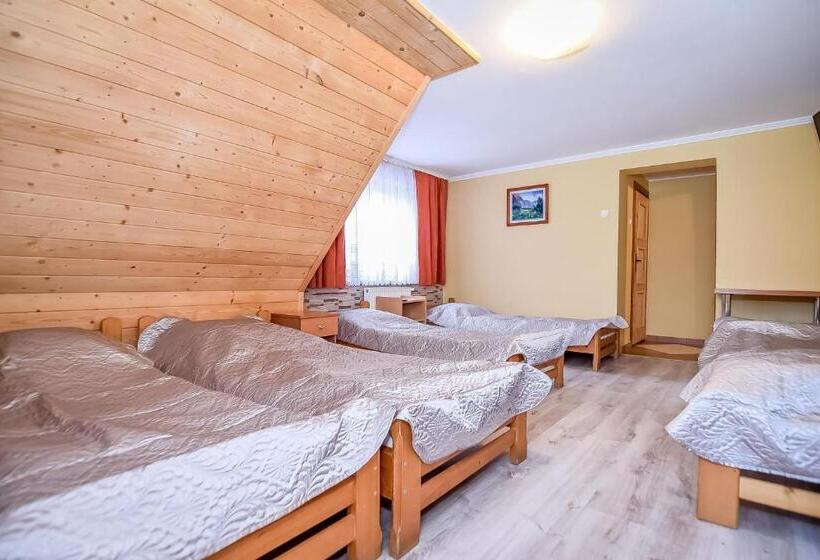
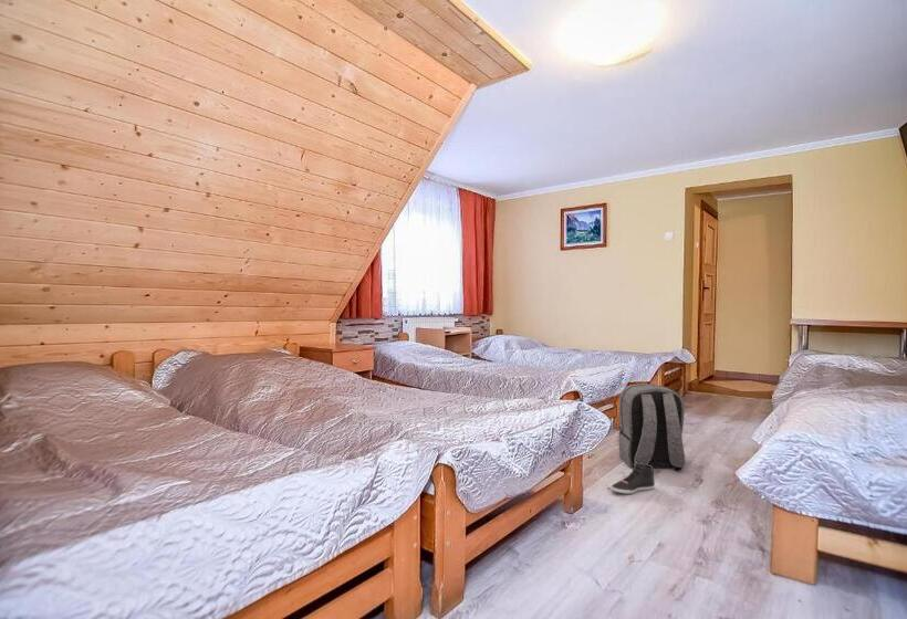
+ backpack [617,382,687,472]
+ sneaker [609,462,656,495]
